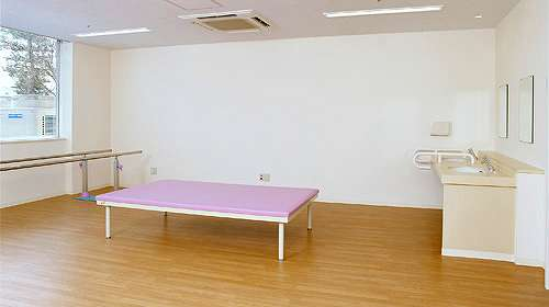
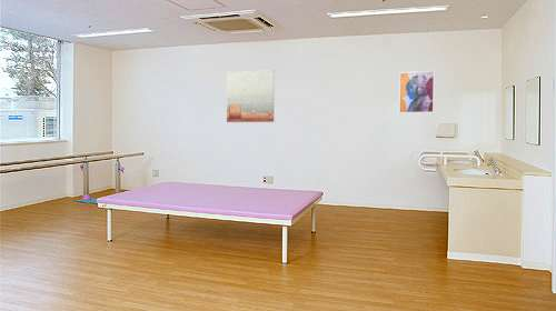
+ wall art [398,70,436,114]
+ wall art [226,70,276,123]
